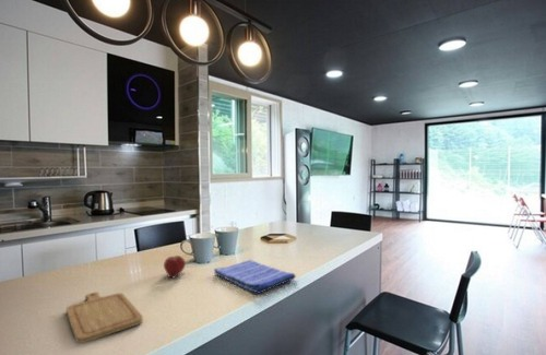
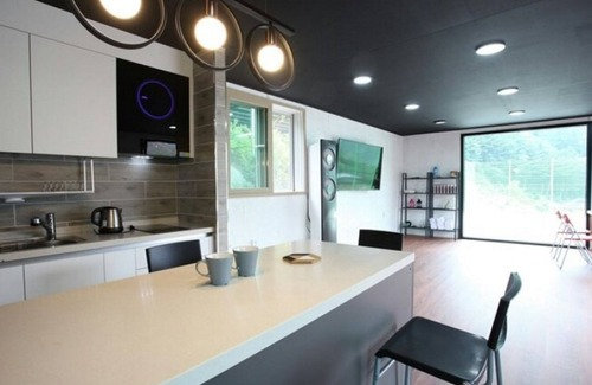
- dish towel [213,259,297,295]
- fruit [163,255,187,279]
- chopping board [66,291,143,344]
